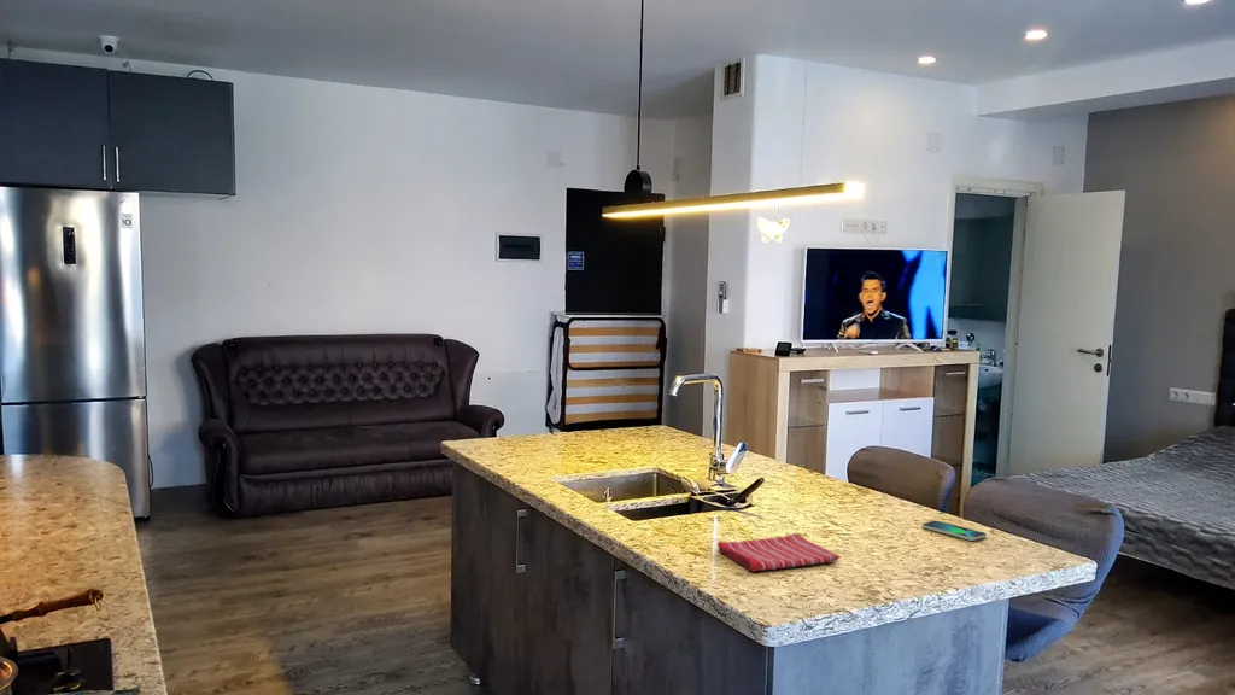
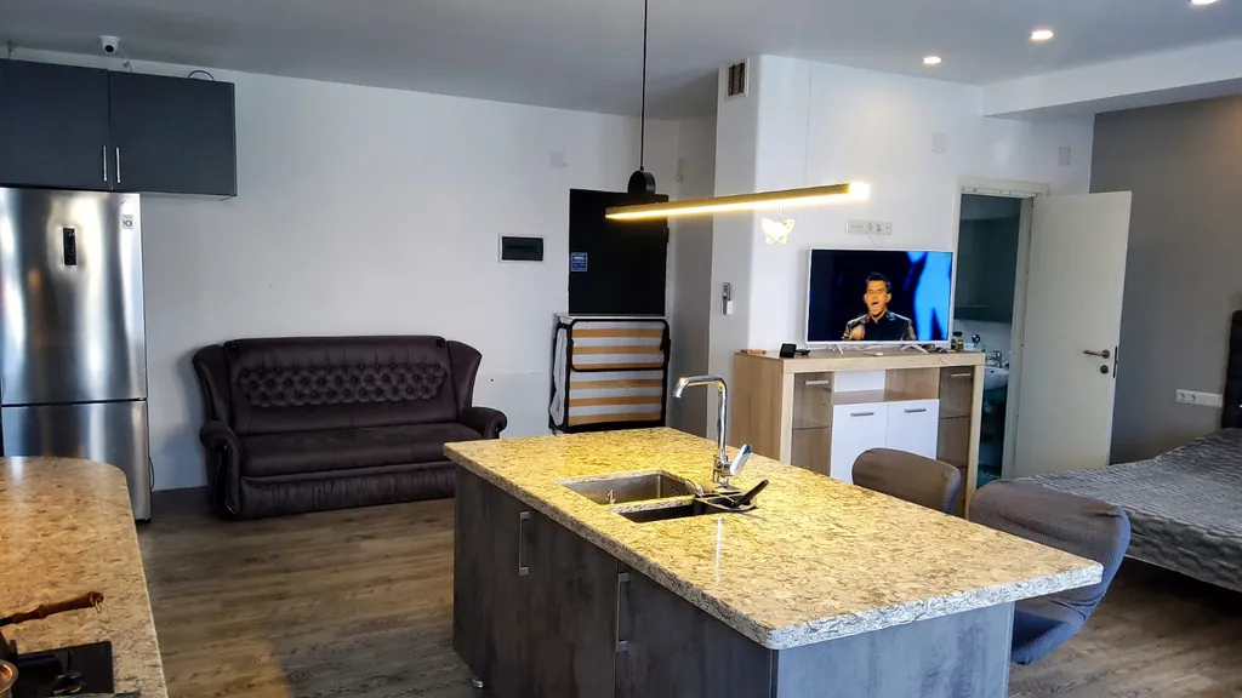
- dish towel [716,532,841,573]
- smartphone [921,520,988,542]
